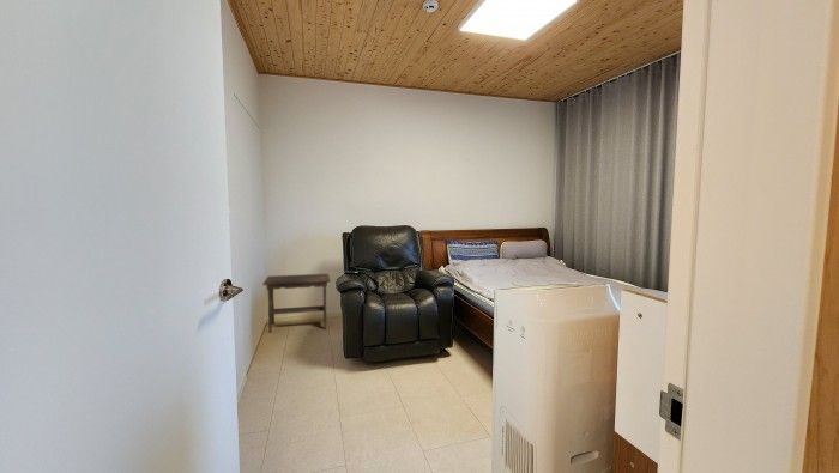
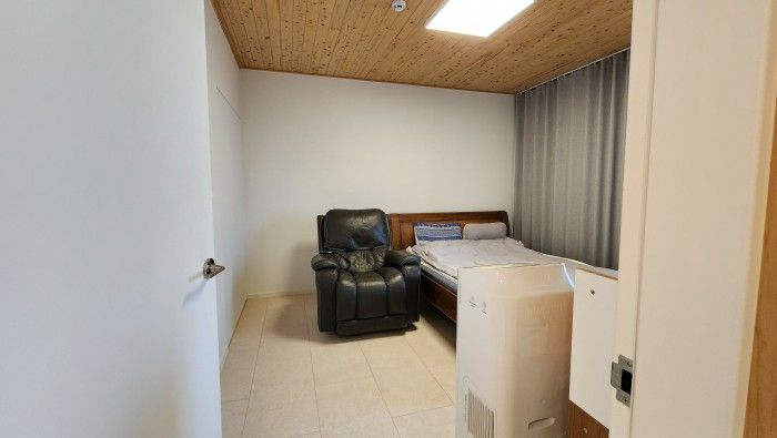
- footstool [261,273,331,334]
